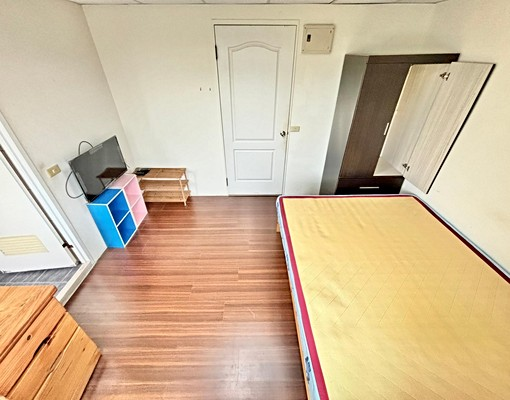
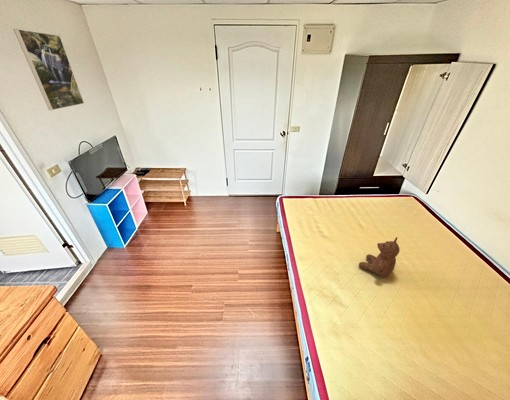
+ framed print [13,28,85,111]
+ teddy bear [358,236,401,278]
